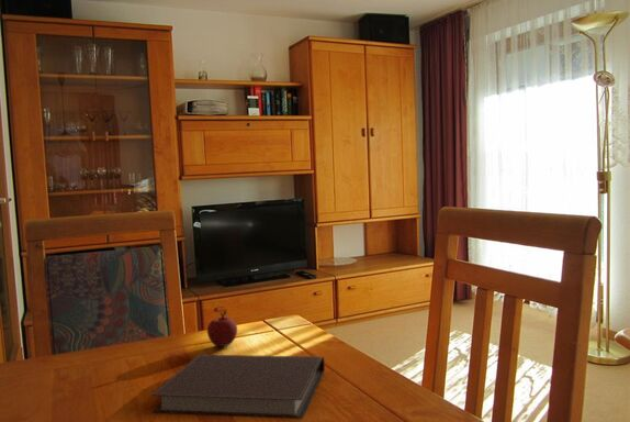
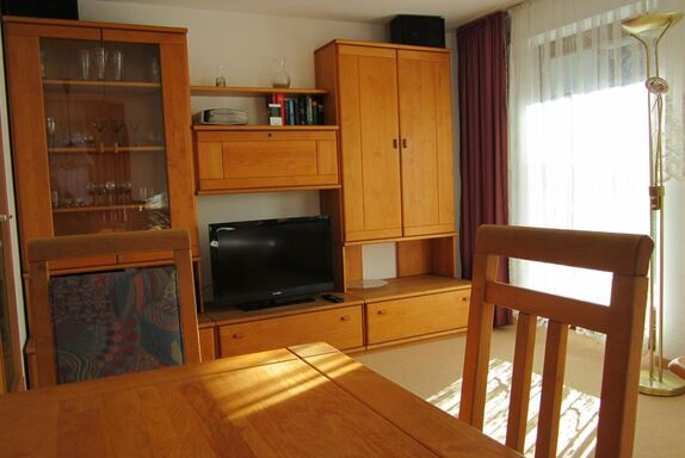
- apple [206,308,238,347]
- notebook [150,354,326,420]
